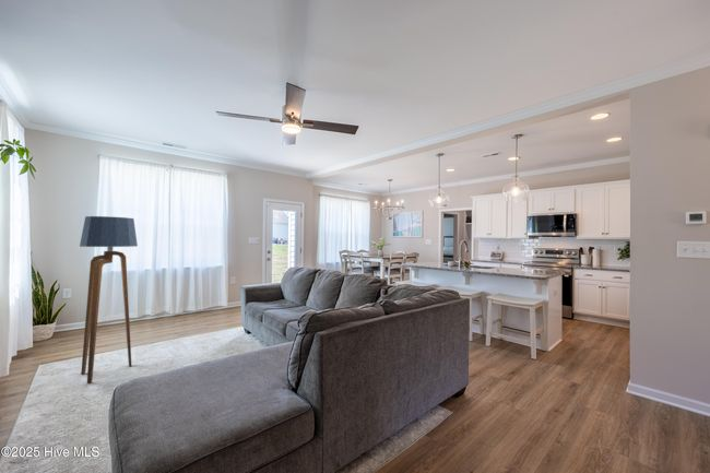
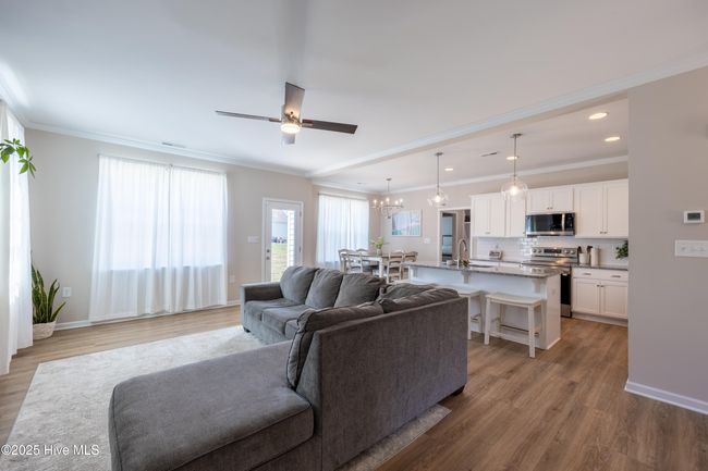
- floor lamp [79,215,139,383]
